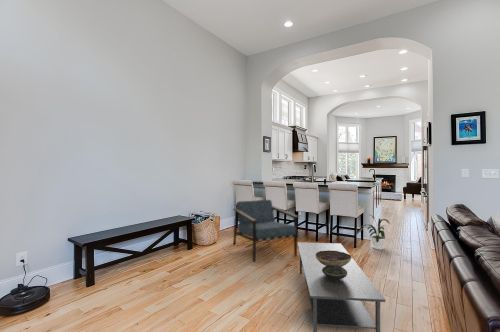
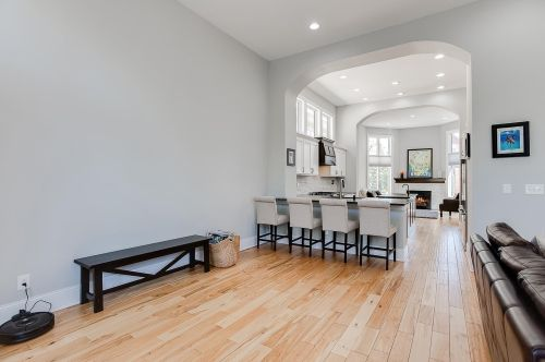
- coffee table [297,241,386,332]
- house plant [360,214,391,251]
- armchair [232,199,299,263]
- decorative bowl [315,251,352,276]
